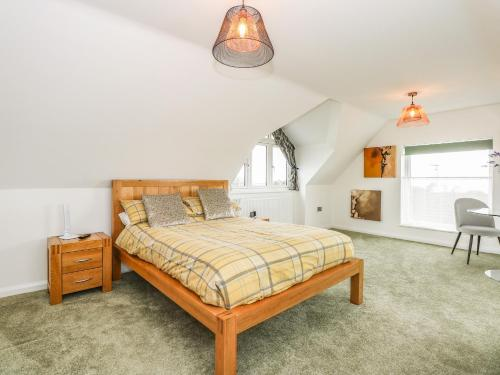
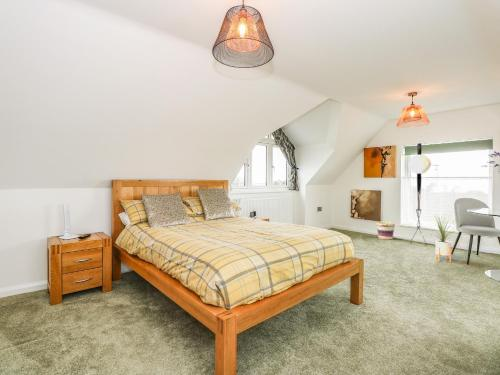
+ basket [375,221,396,240]
+ floor lamp [407,142,432,247]
+ house plant [429,212,459,263]
